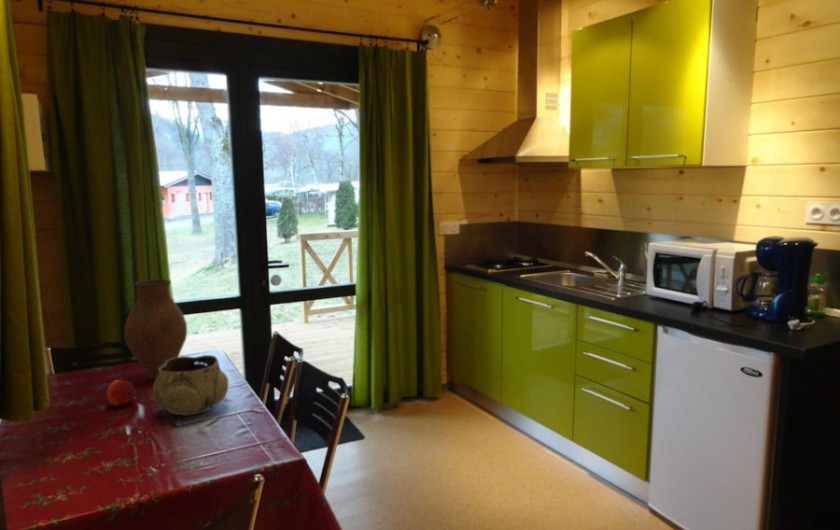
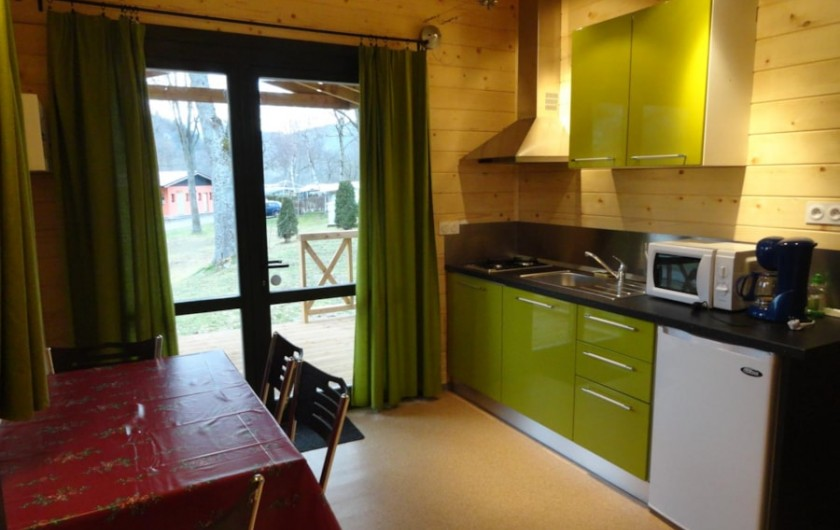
- vase [123,279,188,380]
- decorative bowl [152,354,229,417]
- peach [106,379,135,407]
